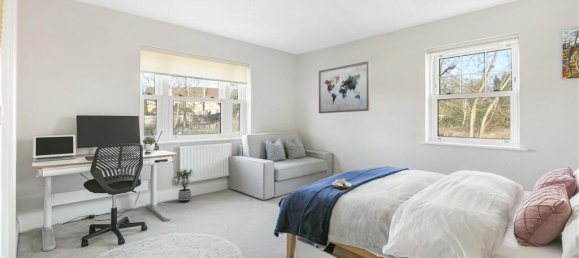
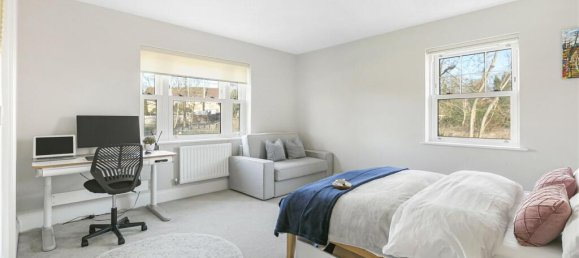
- wall art [318,60,370,114]
- potted plant [172,167,194,203]
